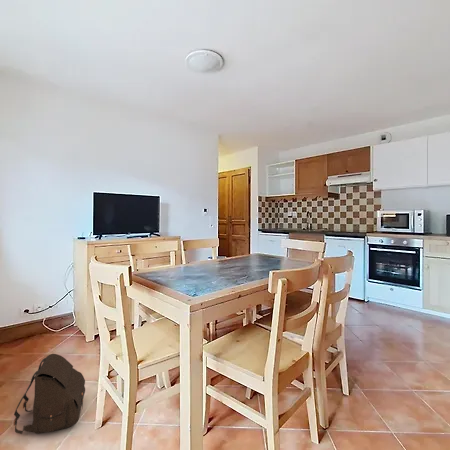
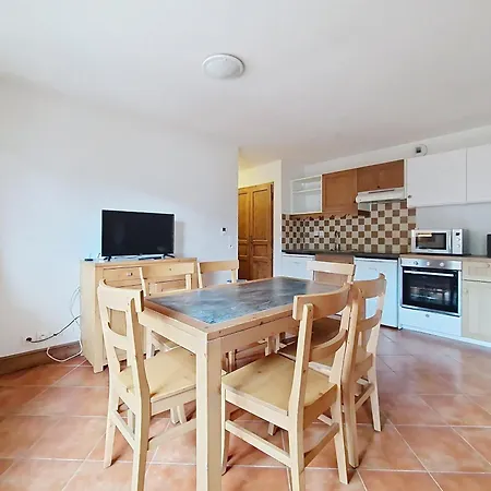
- satchel [13,353,86,435]
